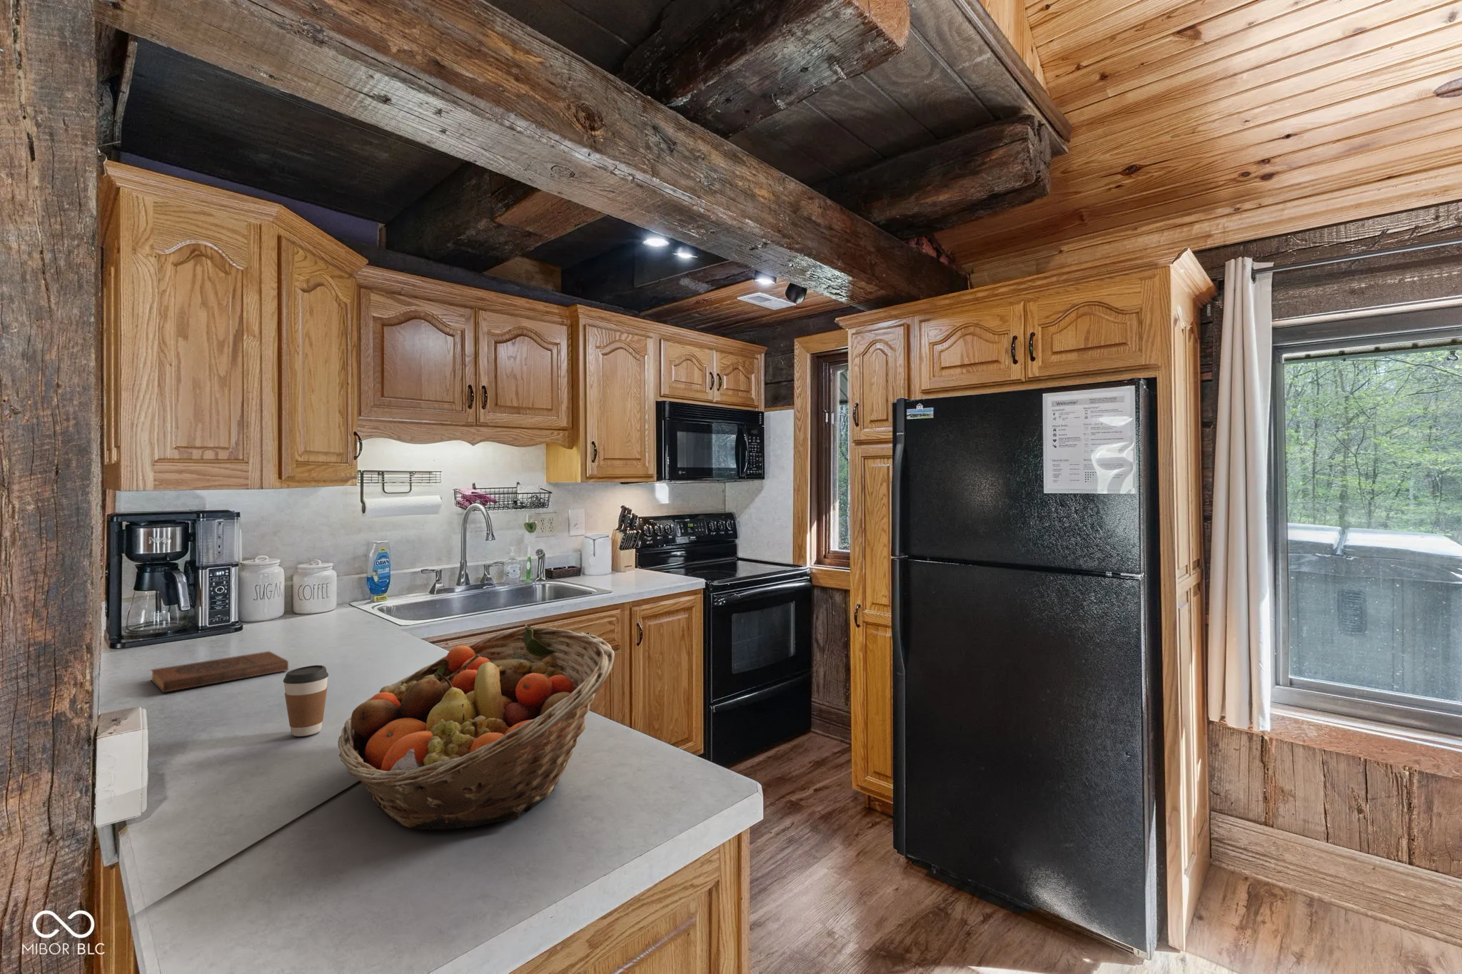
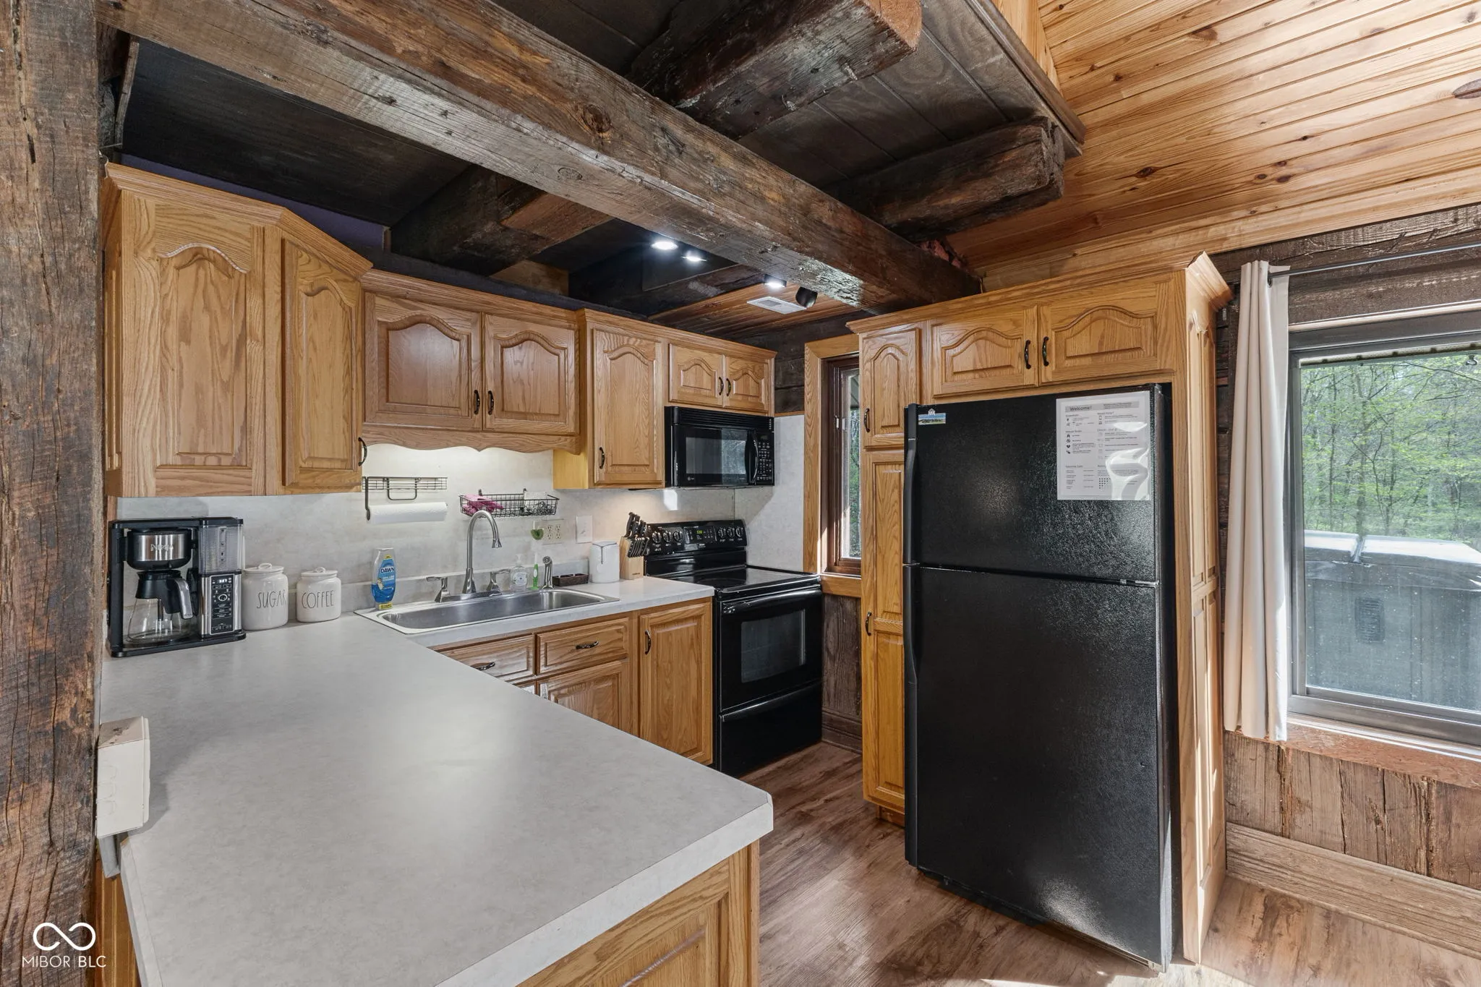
- fruit basket [338,626,615,831]
- coffee cup [283,664,329,737]
- book [151,651,289,692]
